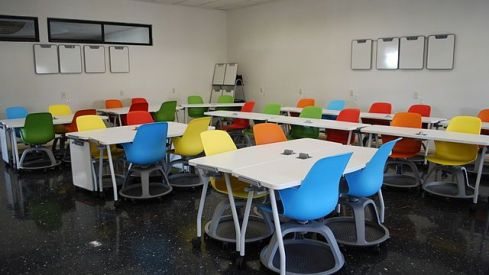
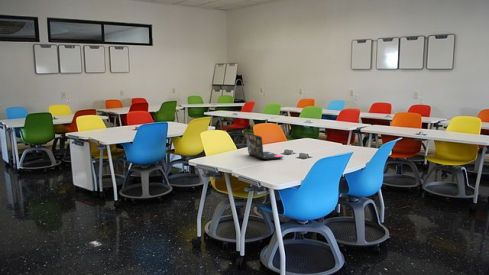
+ laptop [245,132,284,161]
